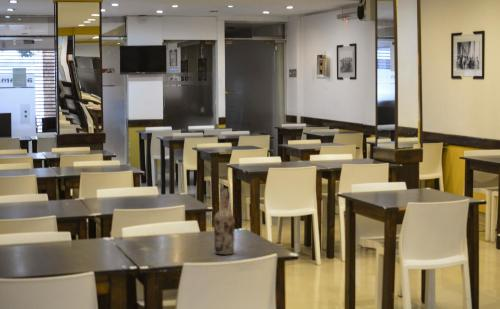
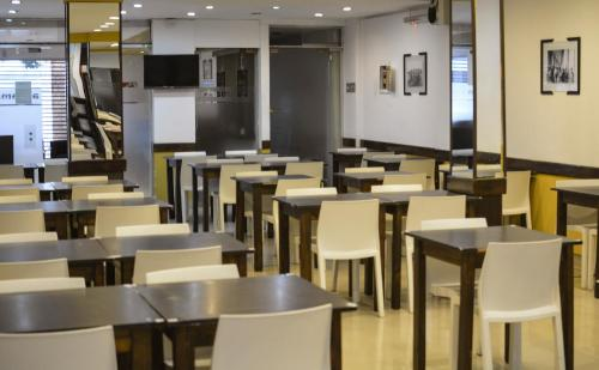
- wine bottle [213,187,236,256]
